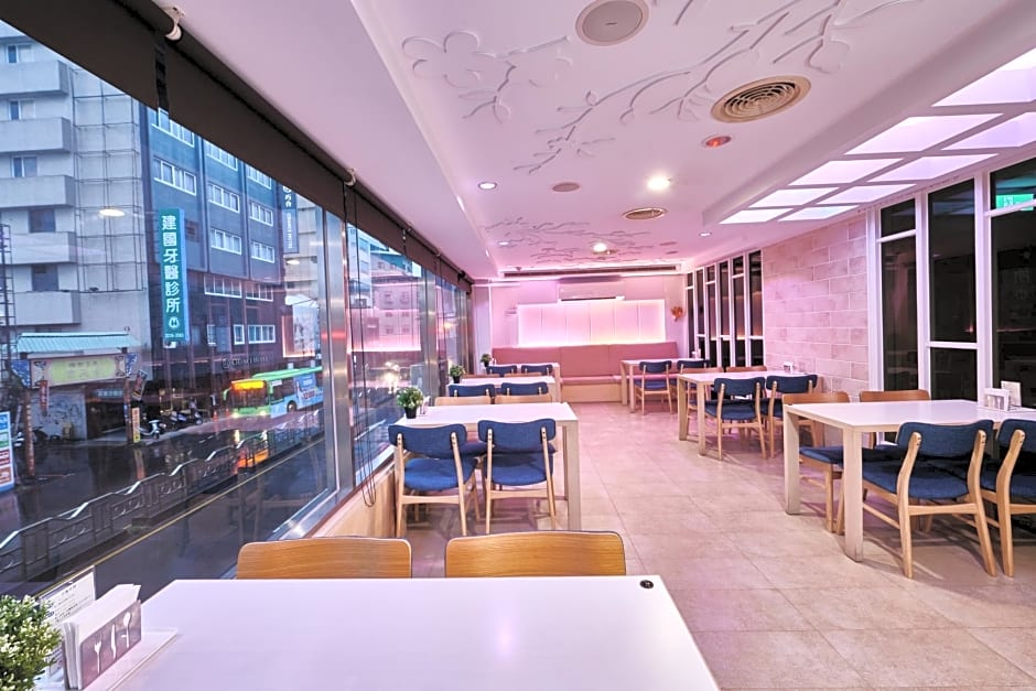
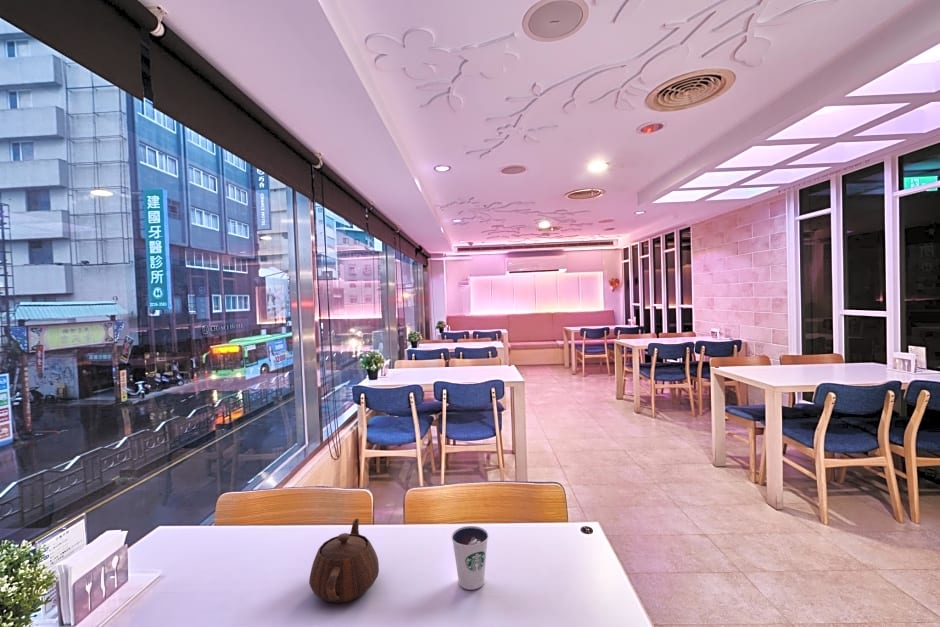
+ teapot [308,518,380,604]
+ dixie cup [451,525,489,591]
